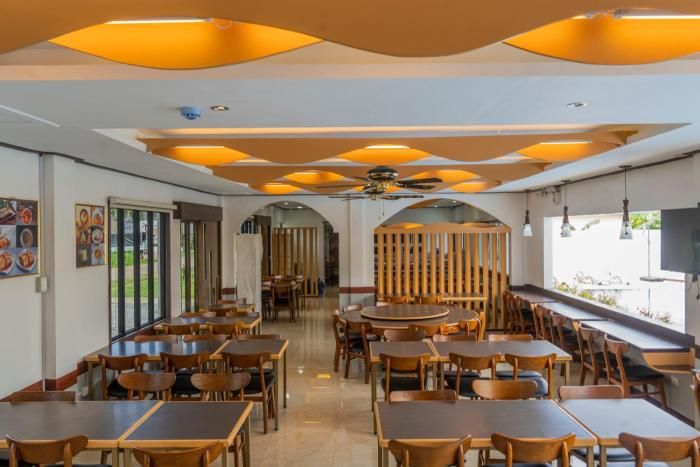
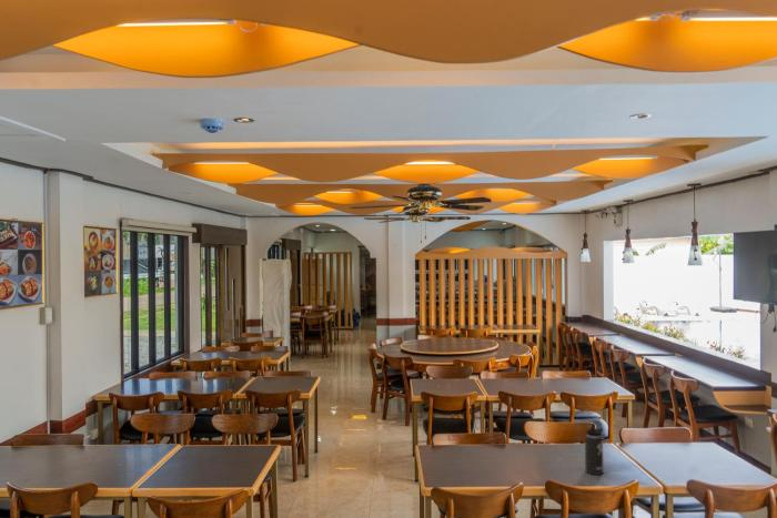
+ thermos bottle [584,421,605,476]
